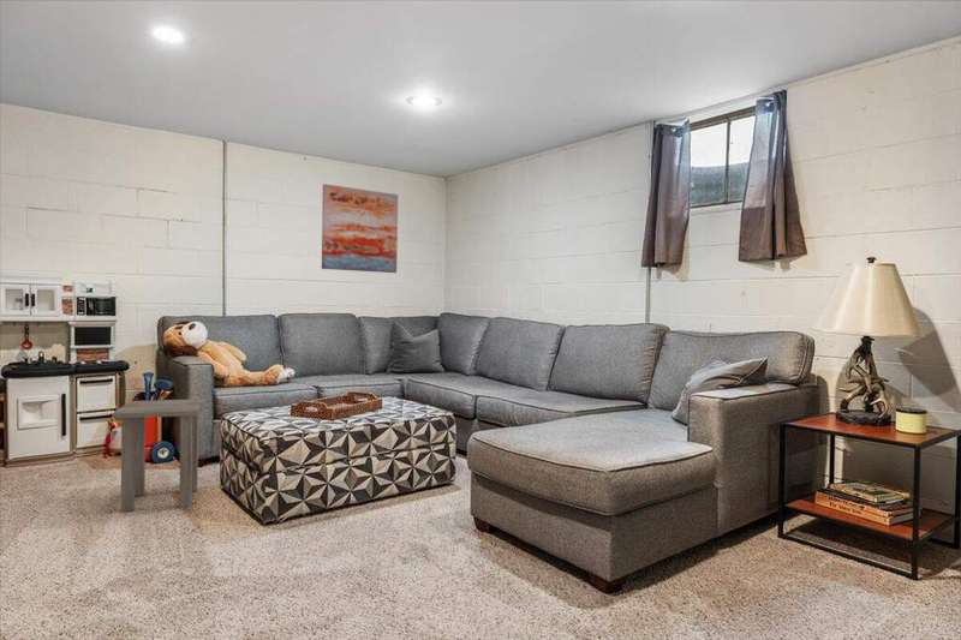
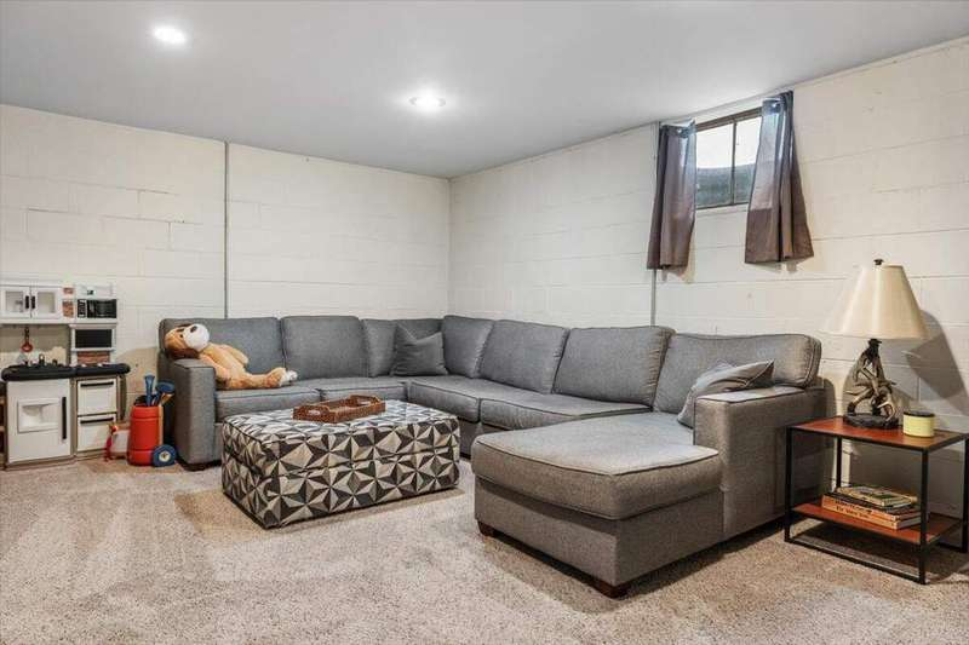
- wall art [321,183,399,274]
- side table [111,397,207,514]
